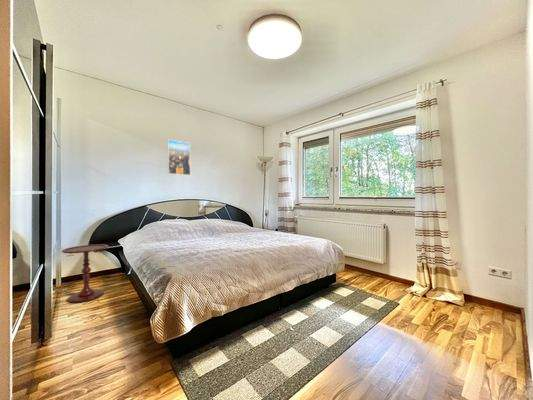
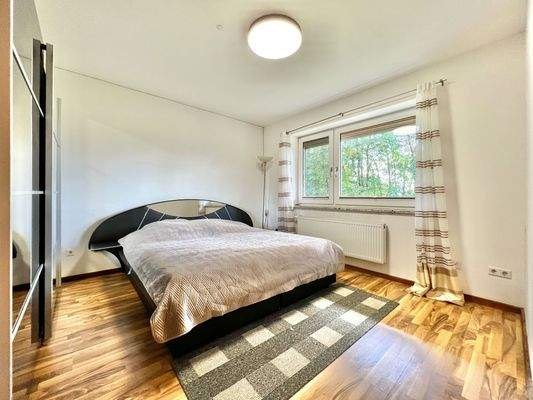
- side table [61,243,109,304]
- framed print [167,139,191,176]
